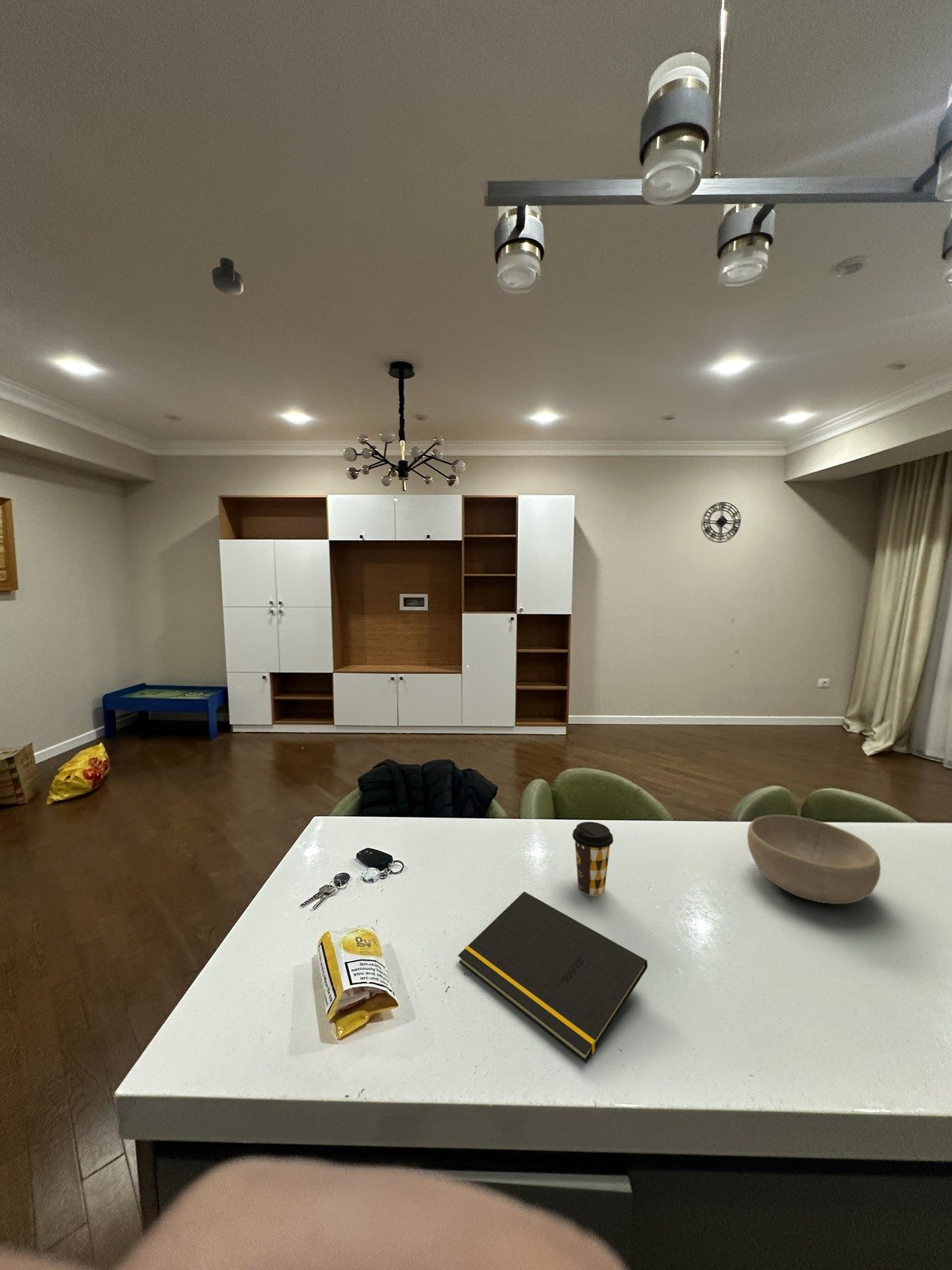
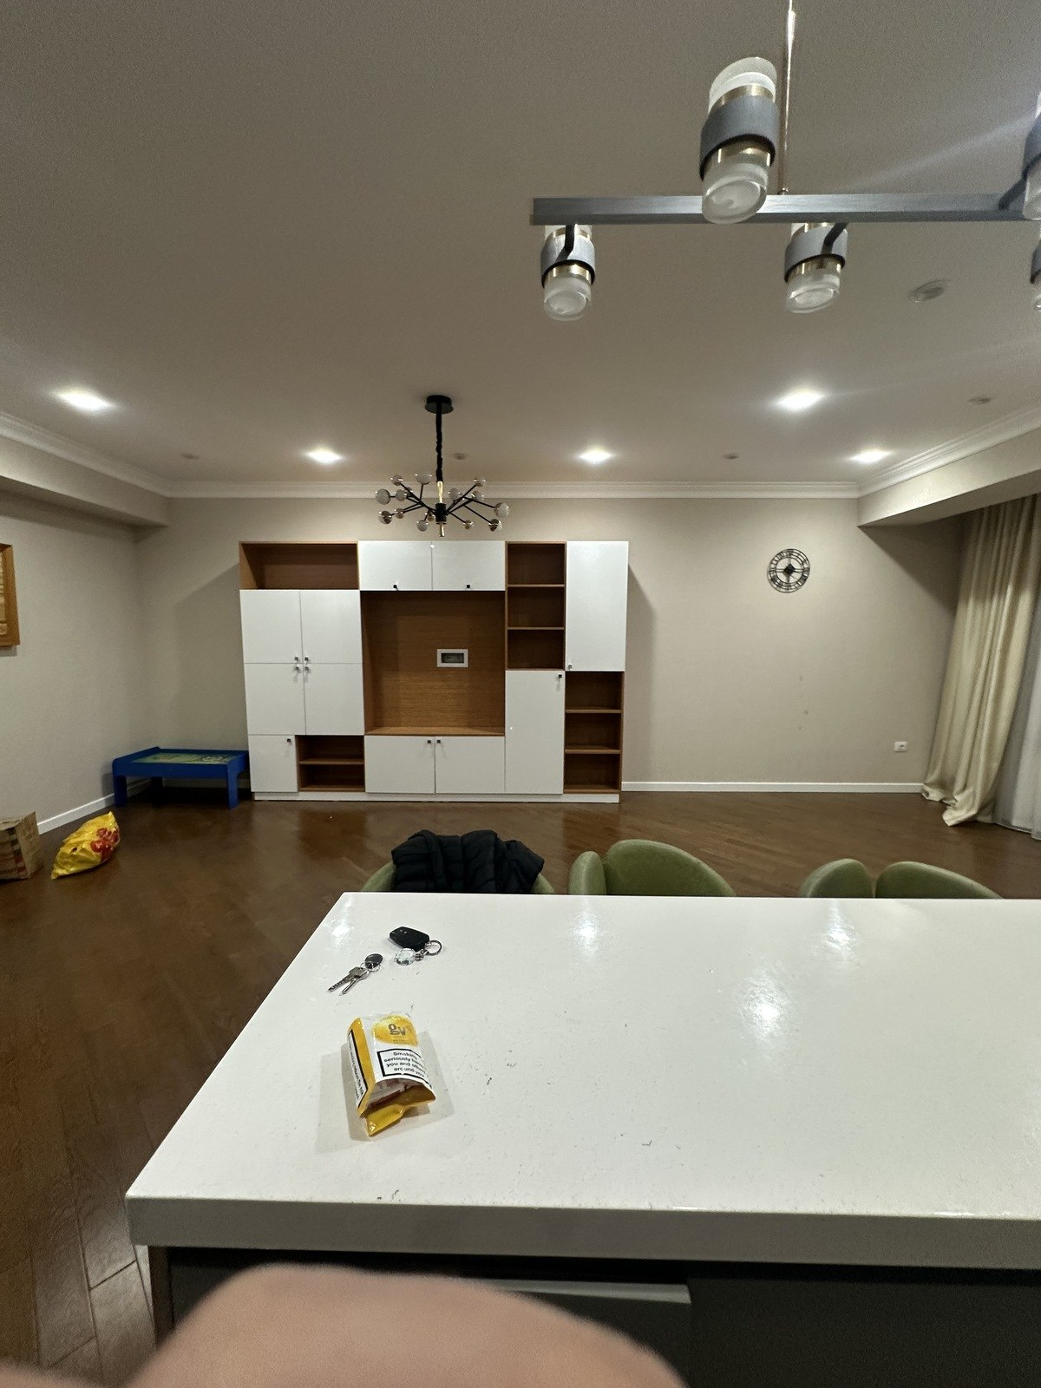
- coffee cup [572,821,614,897]
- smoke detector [211,256,244,296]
- bowl [747,814,881,905]
- notepad [457,891,648,1064]
